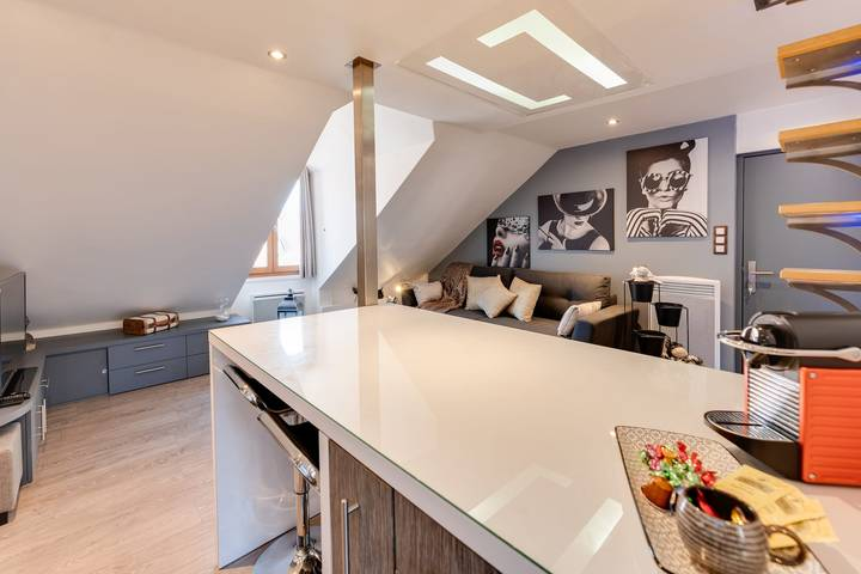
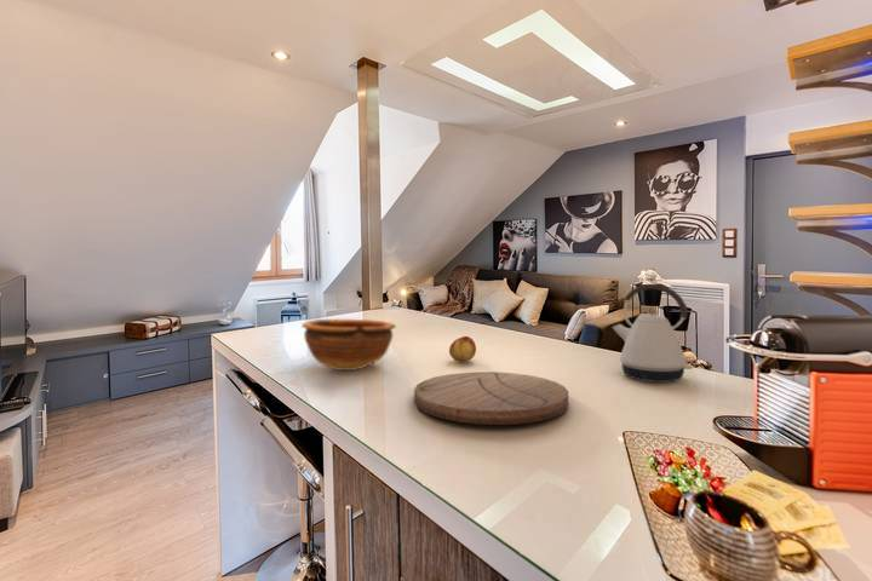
+ bowl [300,318,397,372]
+ fruit [448,335,477,363]
+ cutting board [413,370,569,426]
+ kettle [610,283,694,384]
